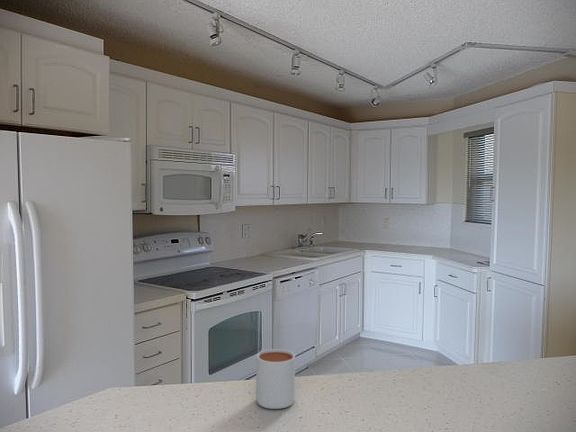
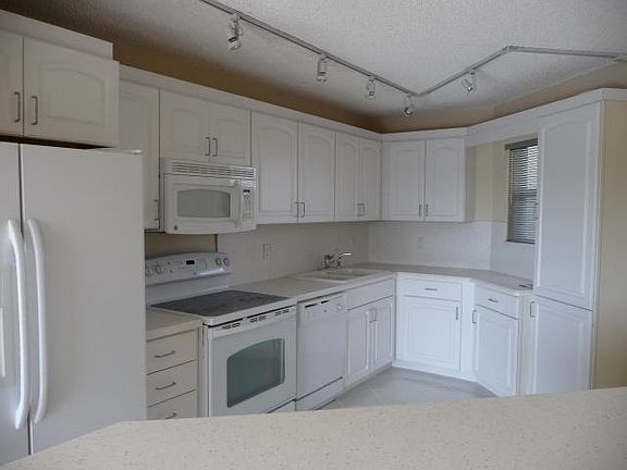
- mug [255,348,296,410]
